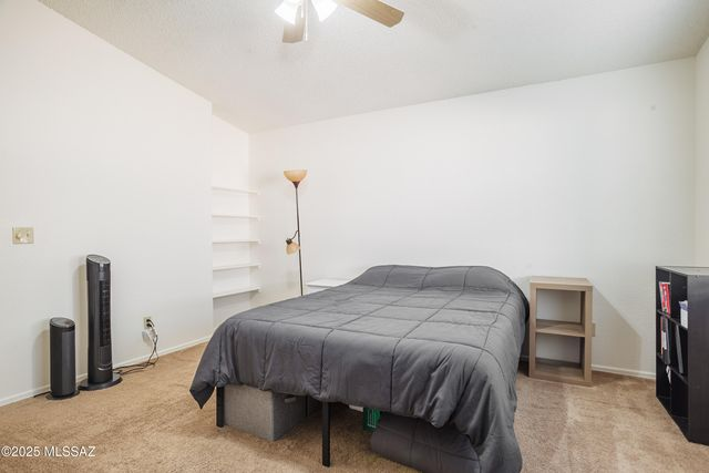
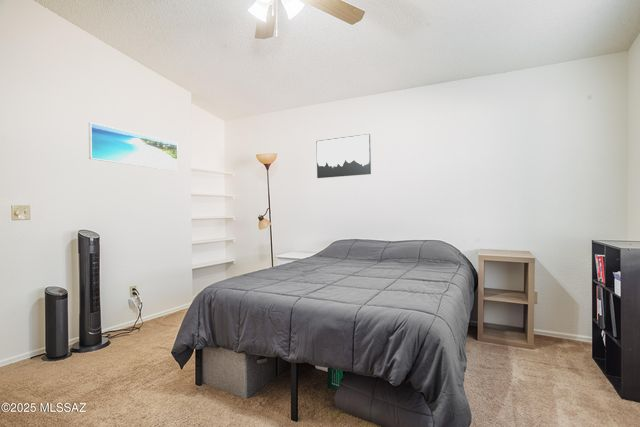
+ wall art [316,133,372,179]
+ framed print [88,122,179,172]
